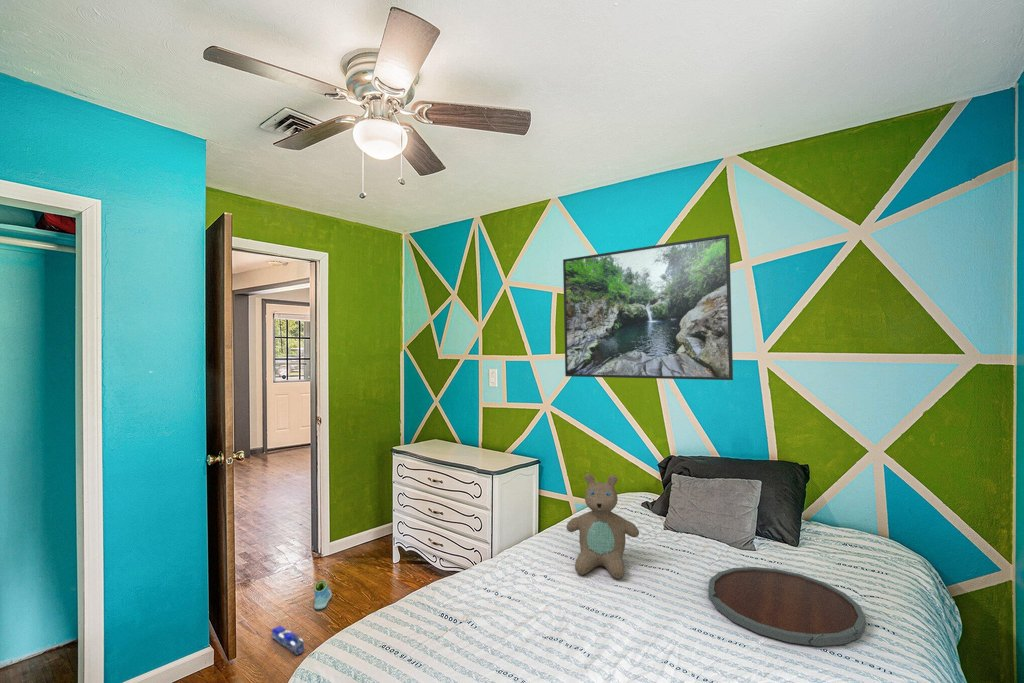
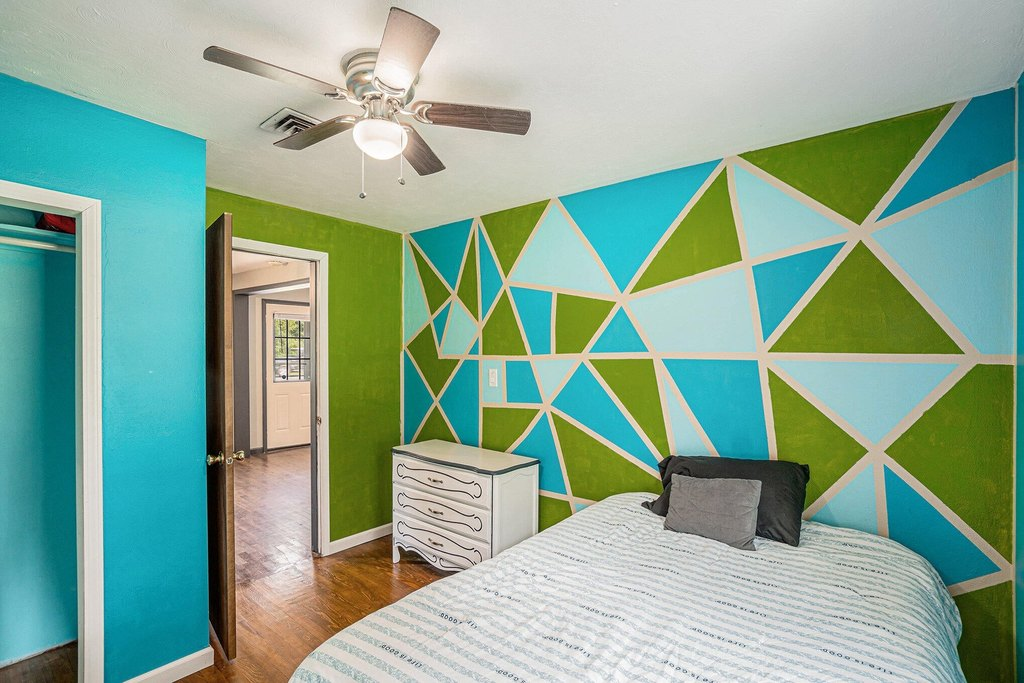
- tray [707,566,867,647]
- toy train [270,624,306,656]
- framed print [562,233,734,381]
- teddy bear [565,473,640,580]
- sneaker [313,580,333,610]
